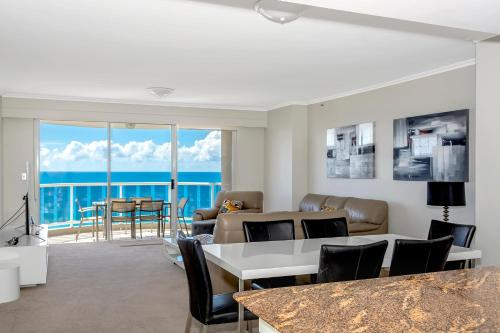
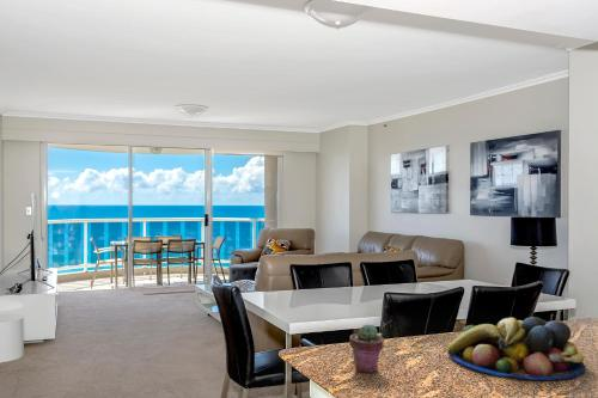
+ potted succulent [348,323,385,374]
+ fruit bowl [446,316,586,381]
